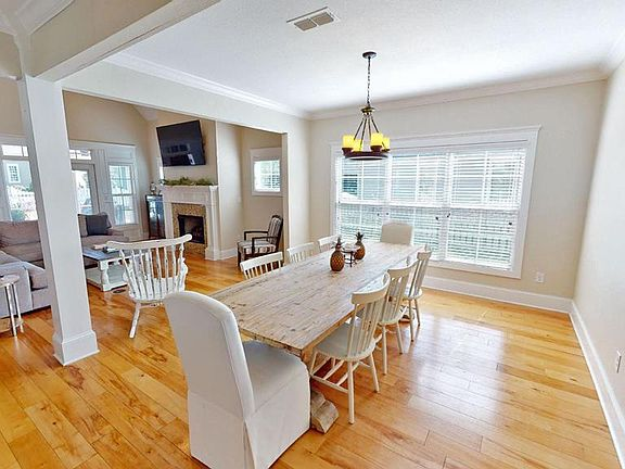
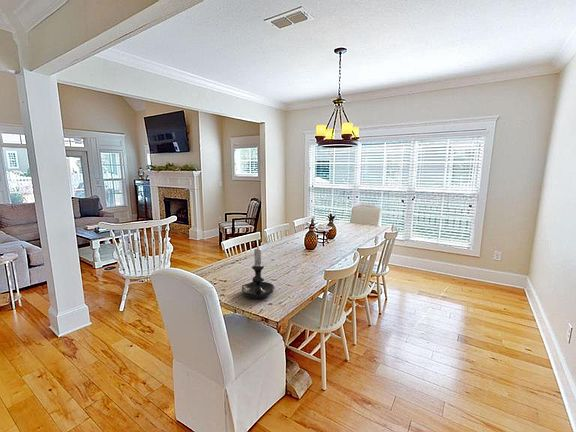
+ candle holder [241,245,276,299]
